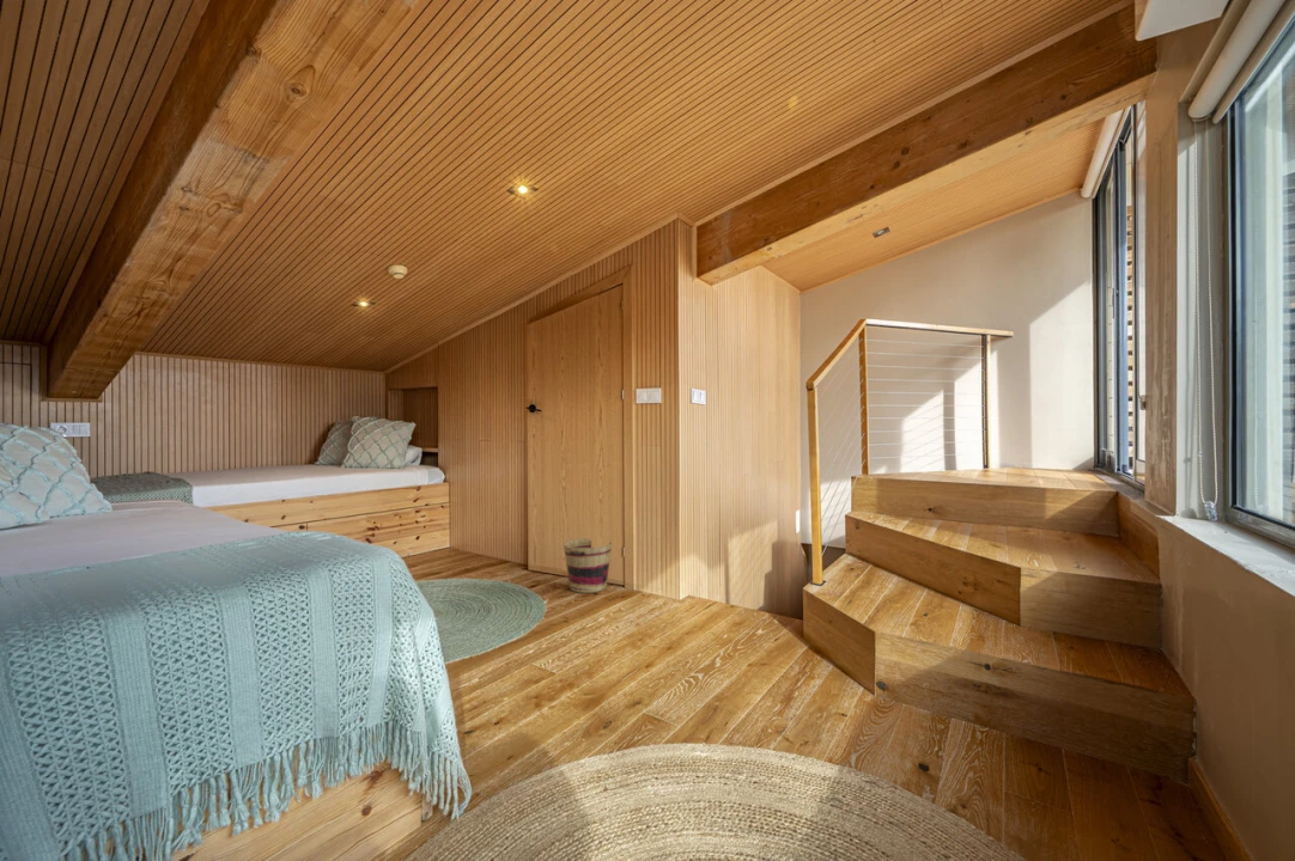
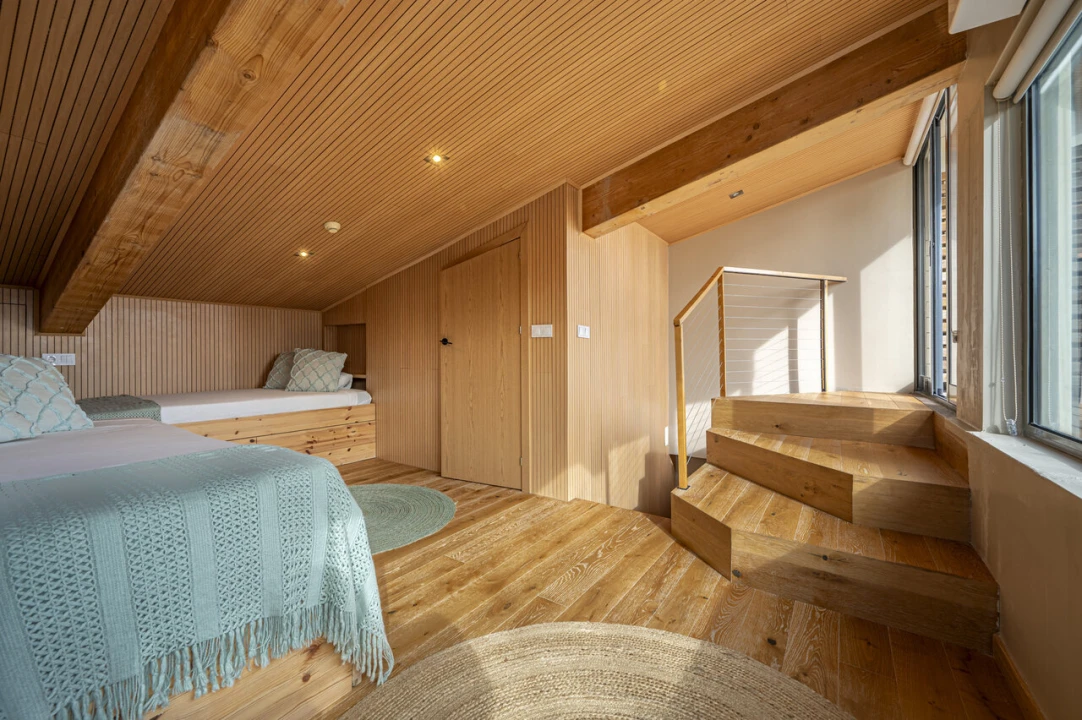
- basket [563,537,613,594]
